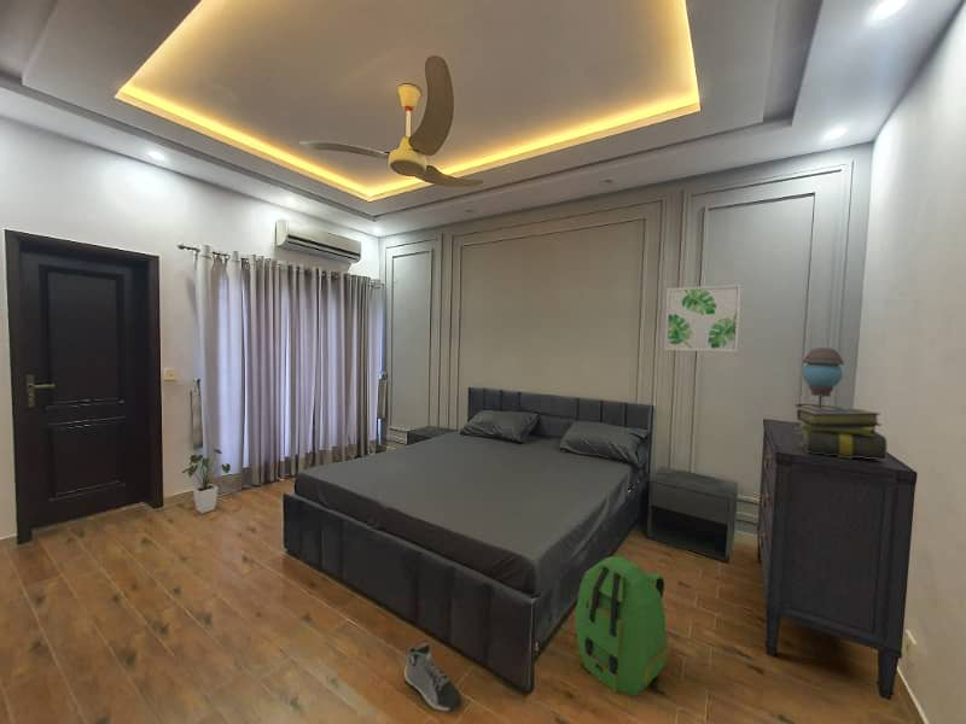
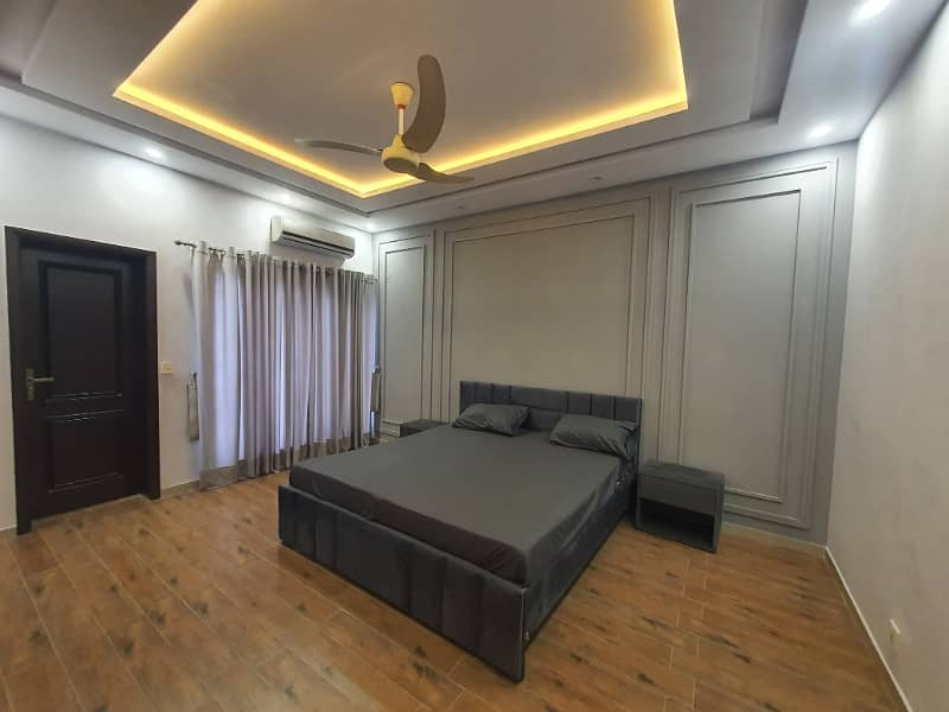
- sneaker [403,642,462,713]
- backpack [574,555,669,697]
- stack of books [796,408,888,460]
- house plant [181,446,232,514]
- table lamp [795,346,845,436]
- dresser [756,418,919,701]
- wall art [663,284,743,354]
